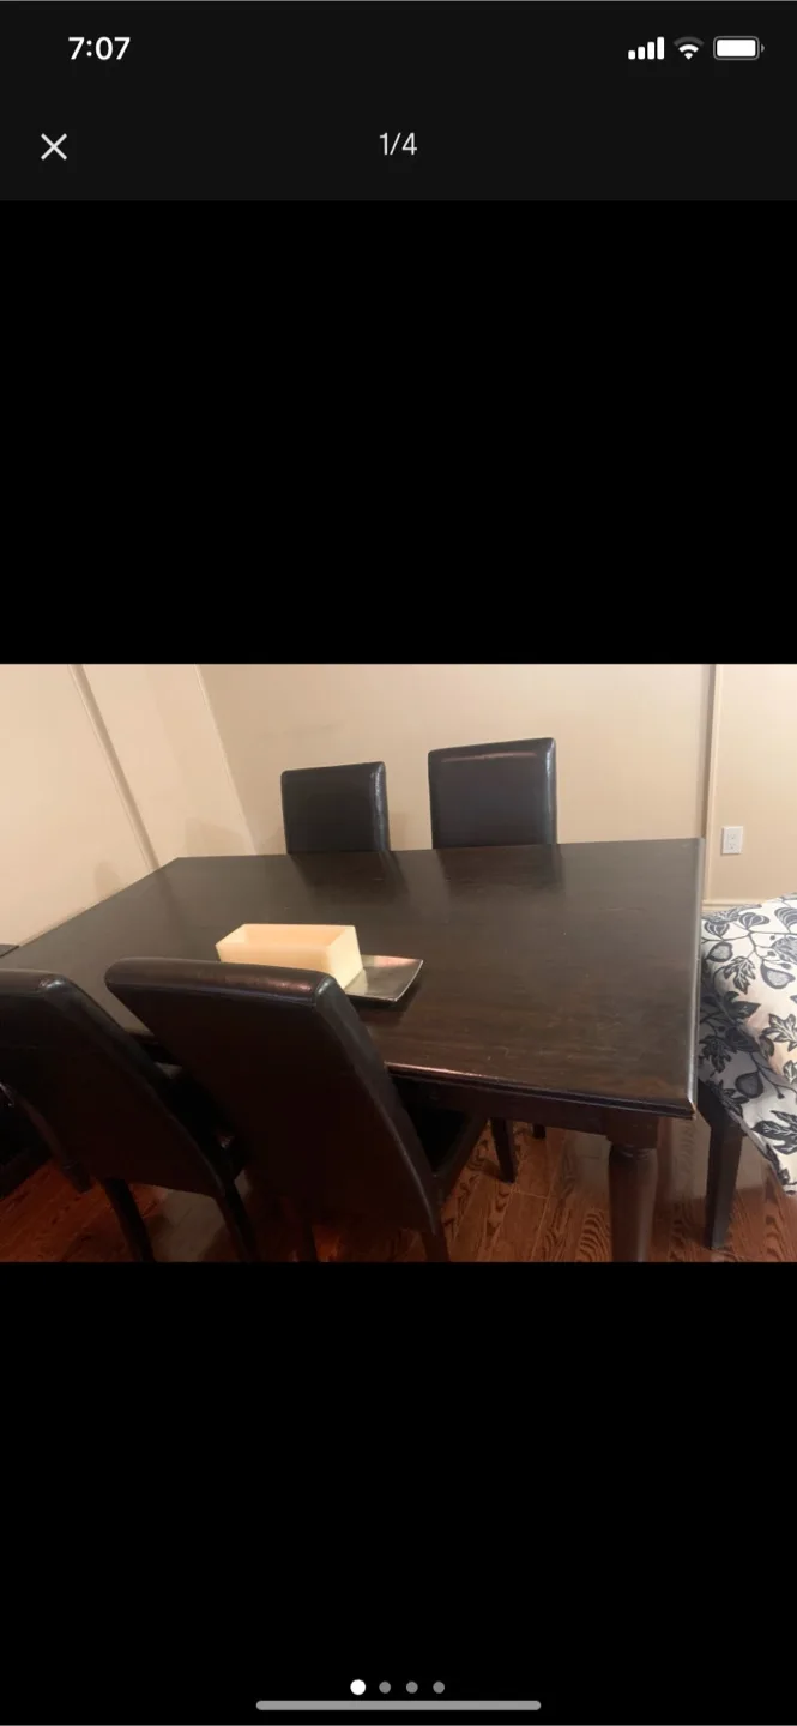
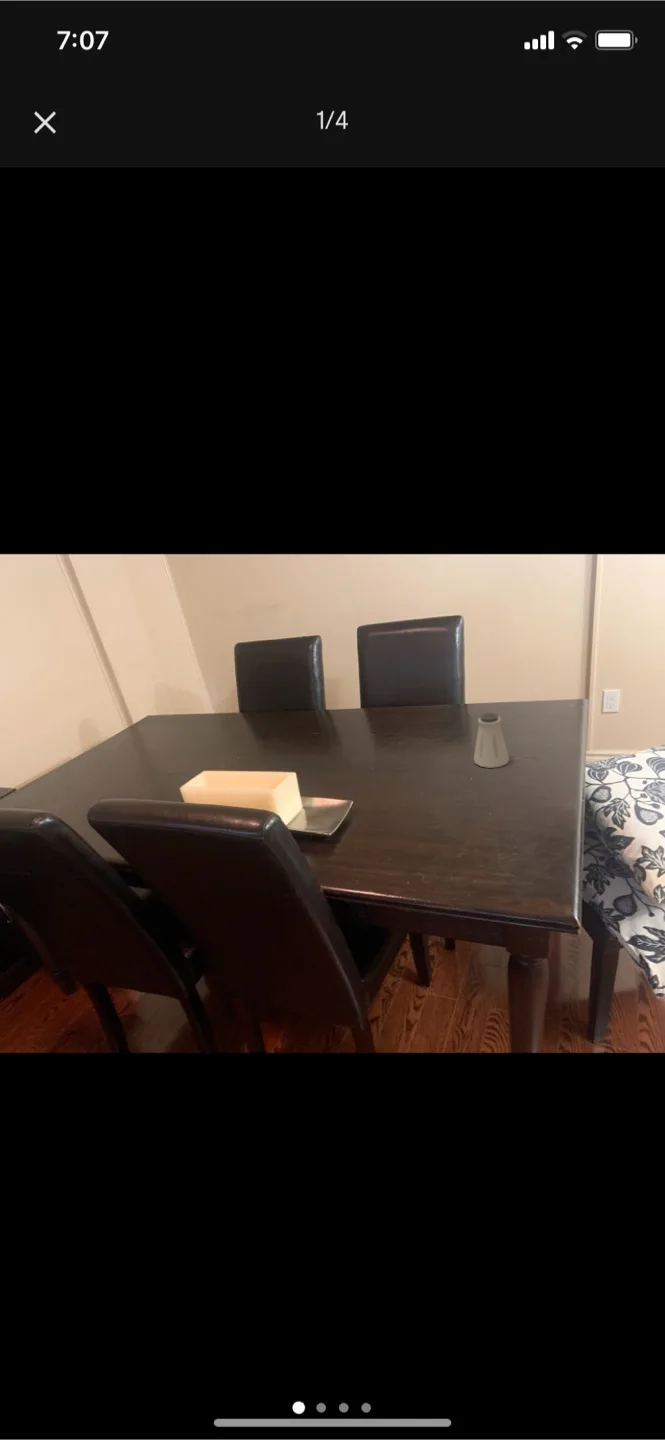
+ saltshaker [473,712,511,769]
